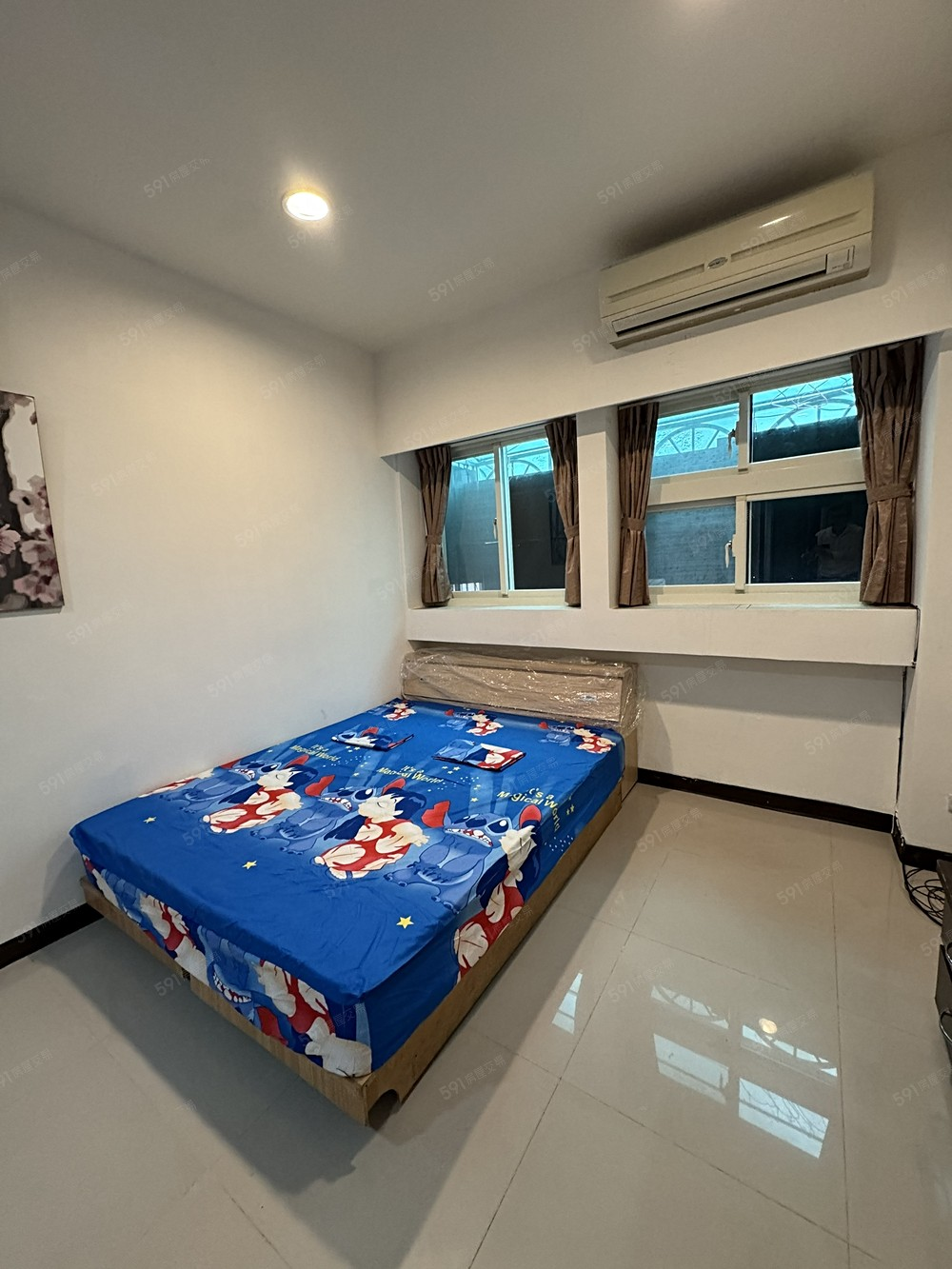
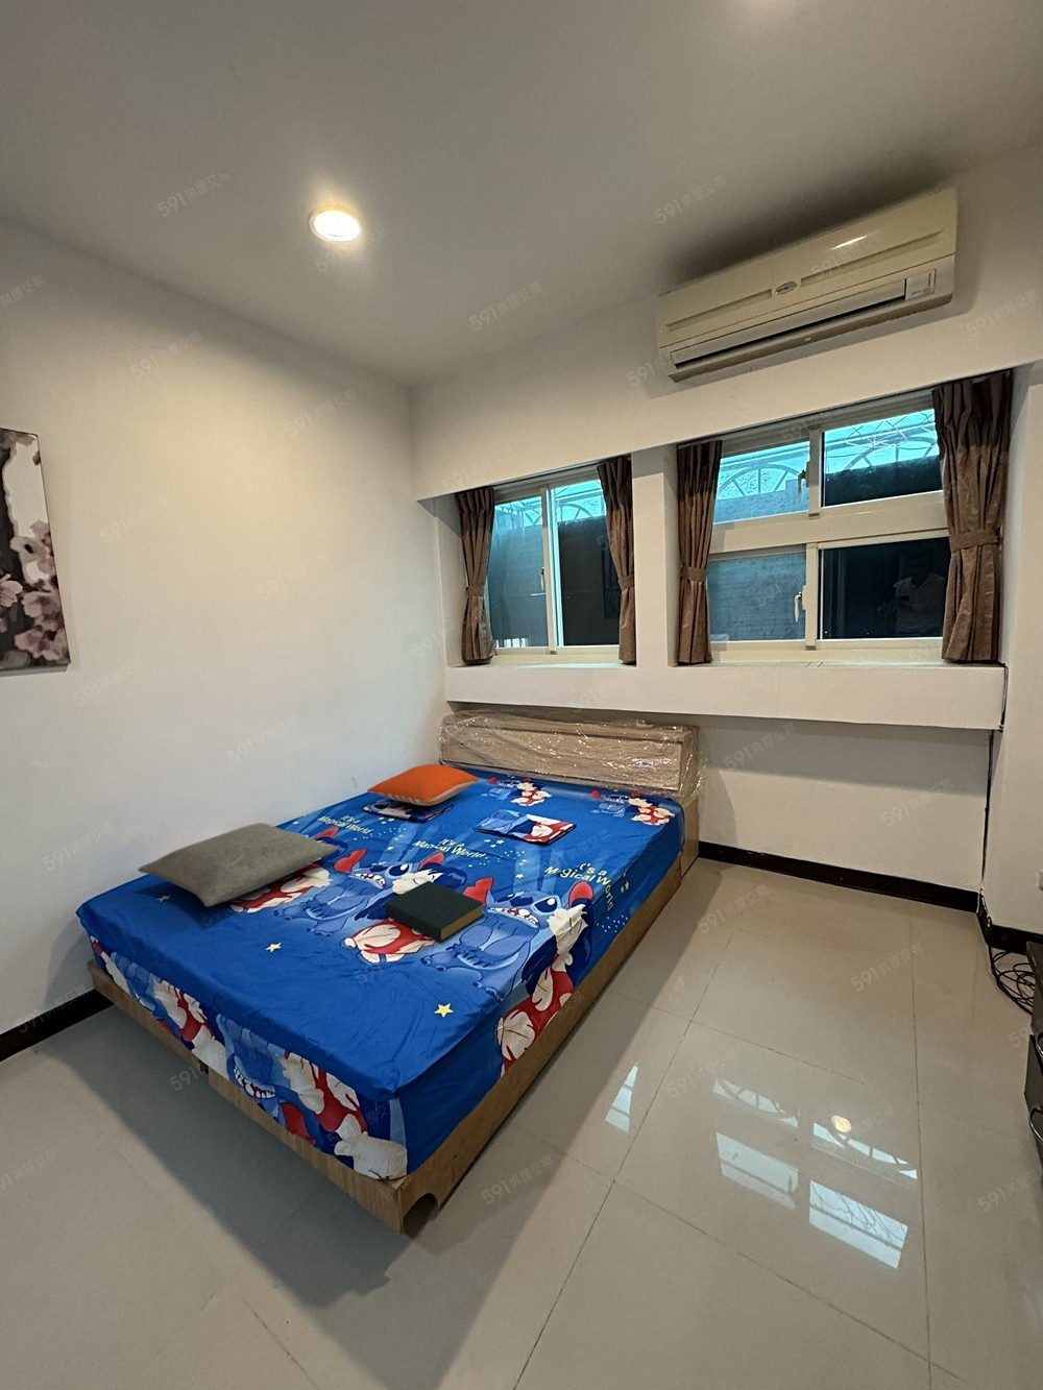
+ pillow [366,763,480,806]
+ hardback book [383,880,485,943]
+ pillow [137,822,339,907]
